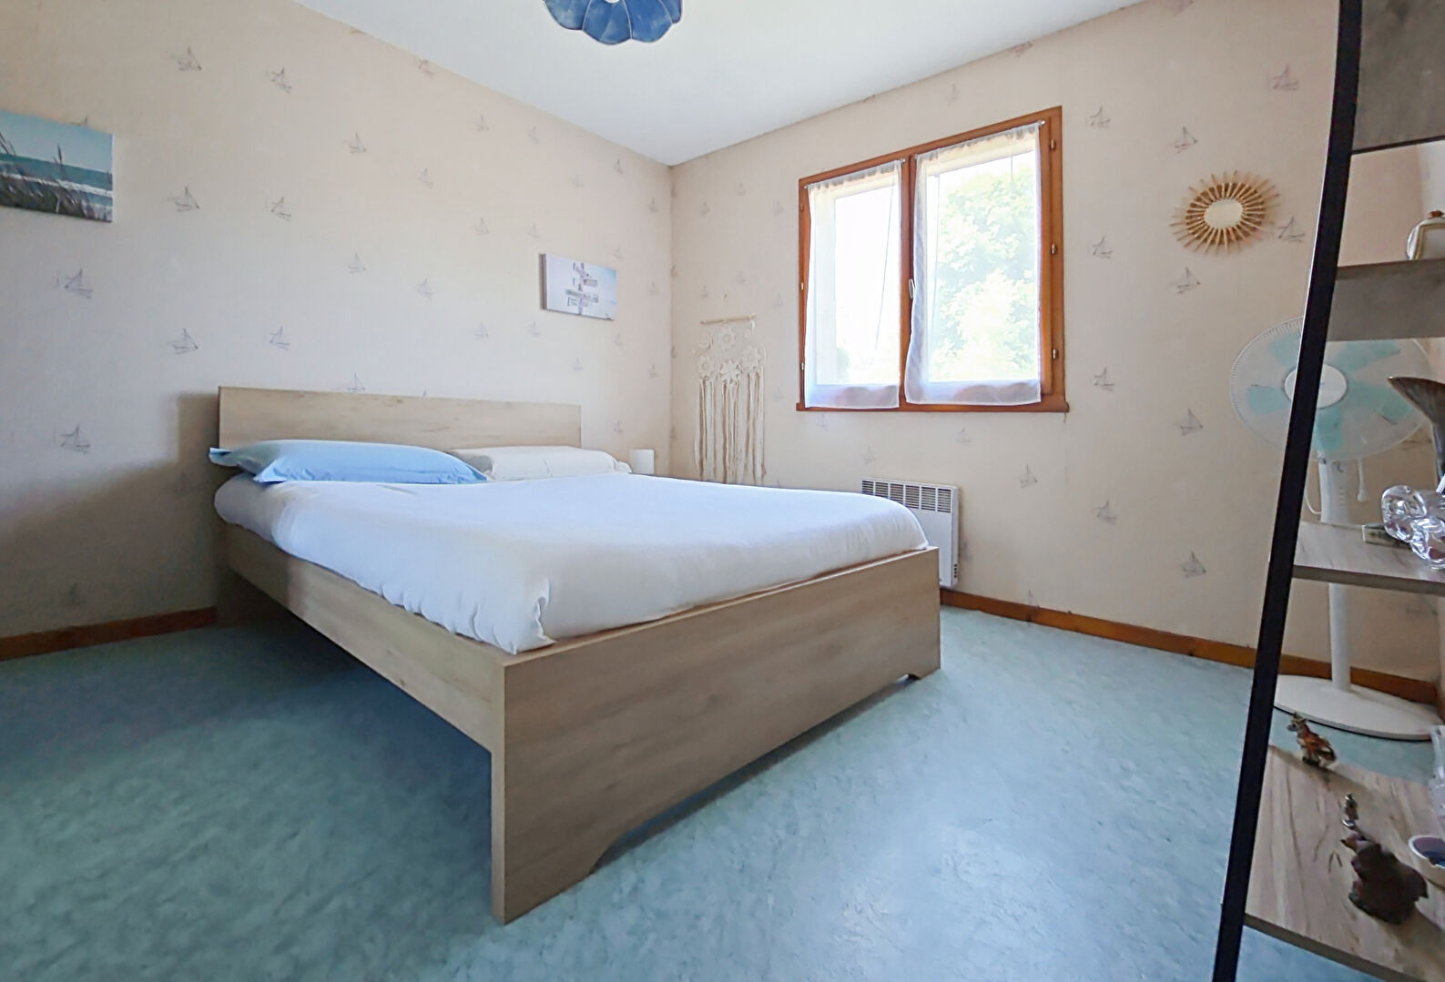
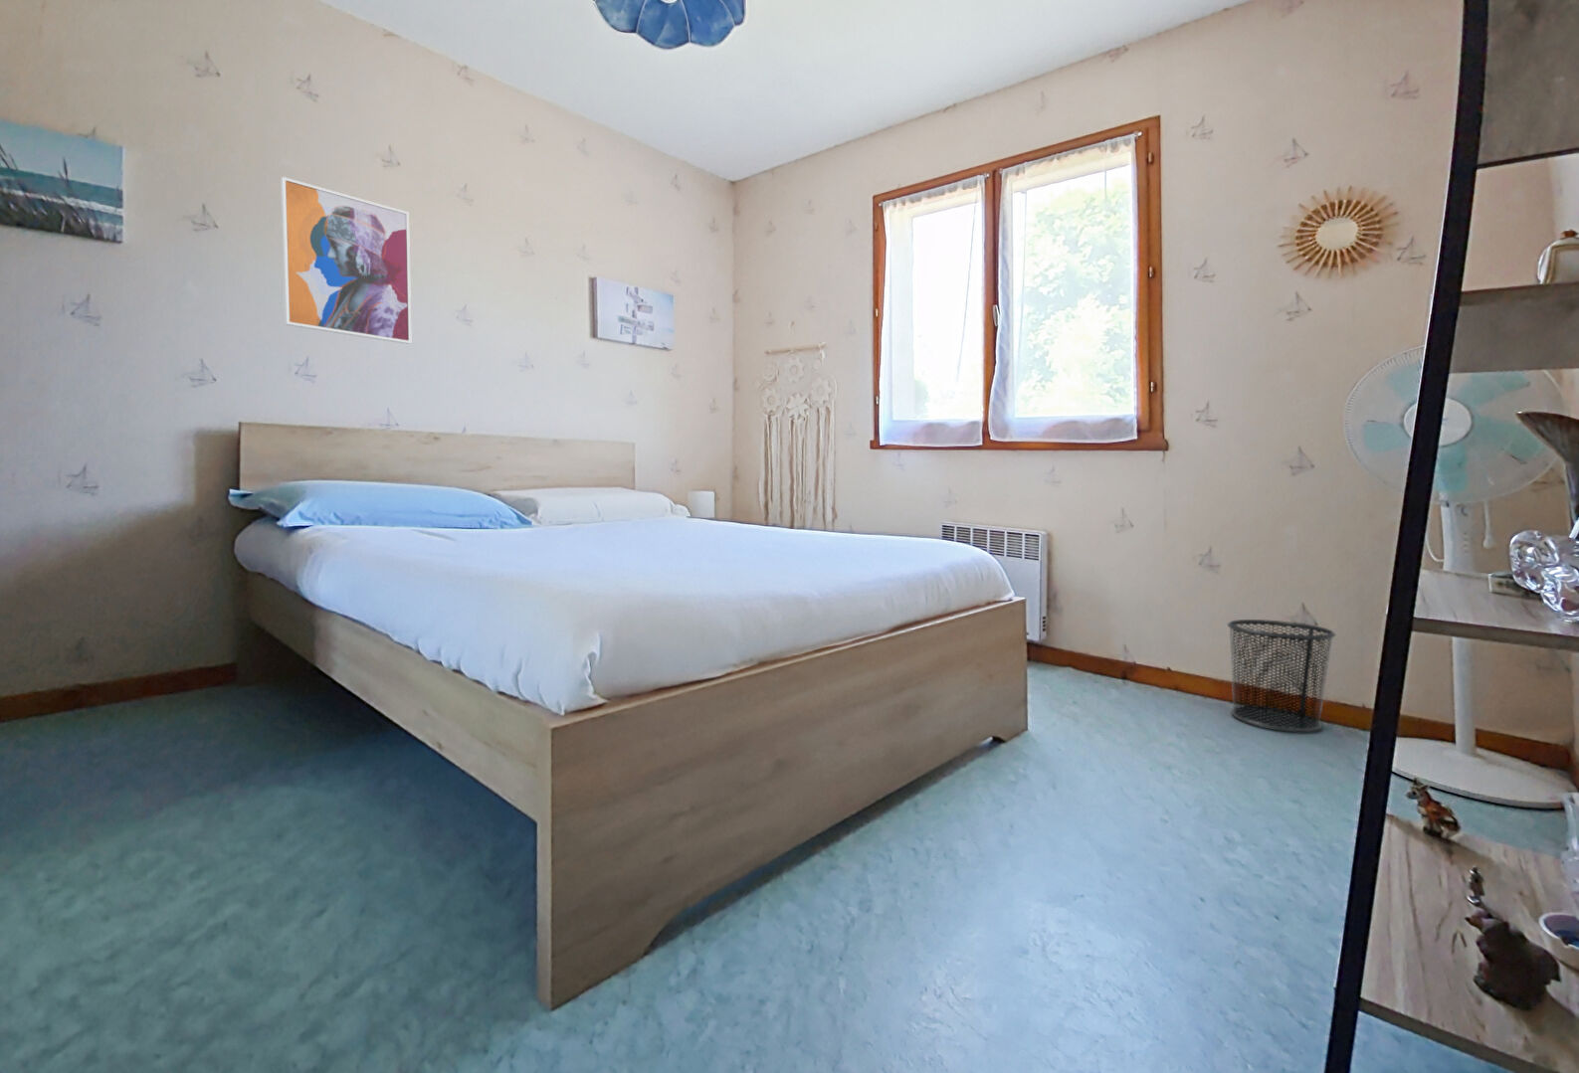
+ wall art [279,176,412,345]
+ waste bin [1227,619,1336,733]
